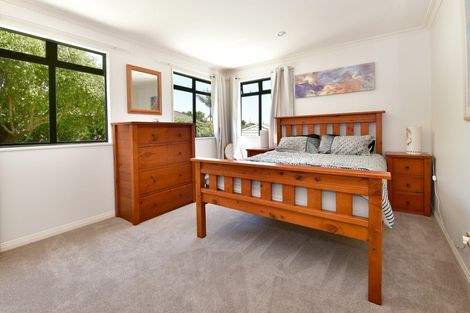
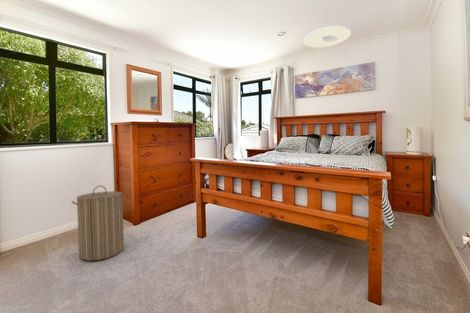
+ ceiling light [303,25,352,49]
+ laundry hamper [70,185,127,262]
